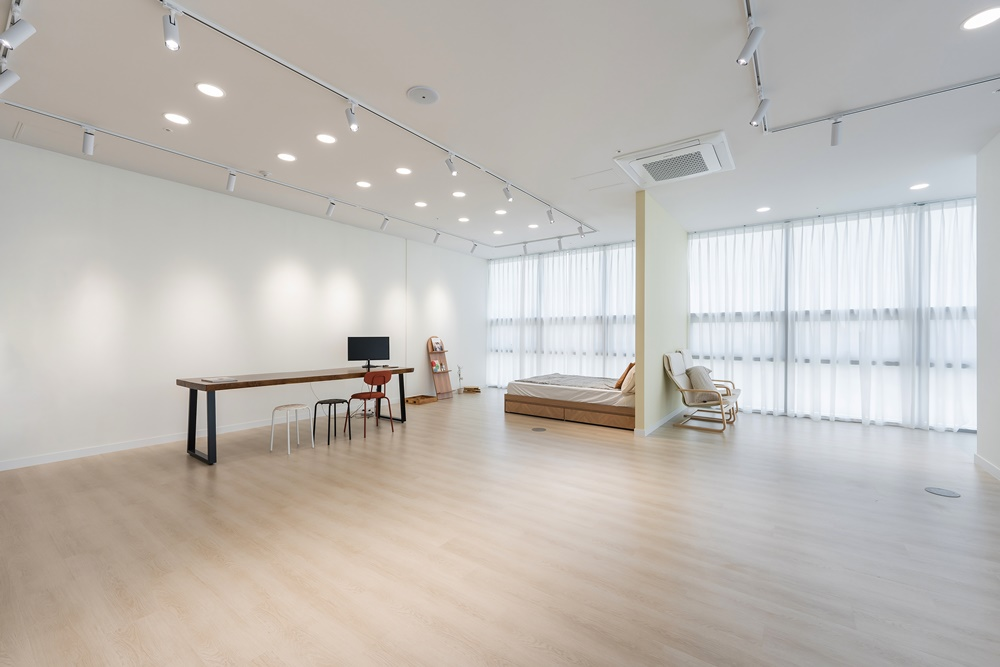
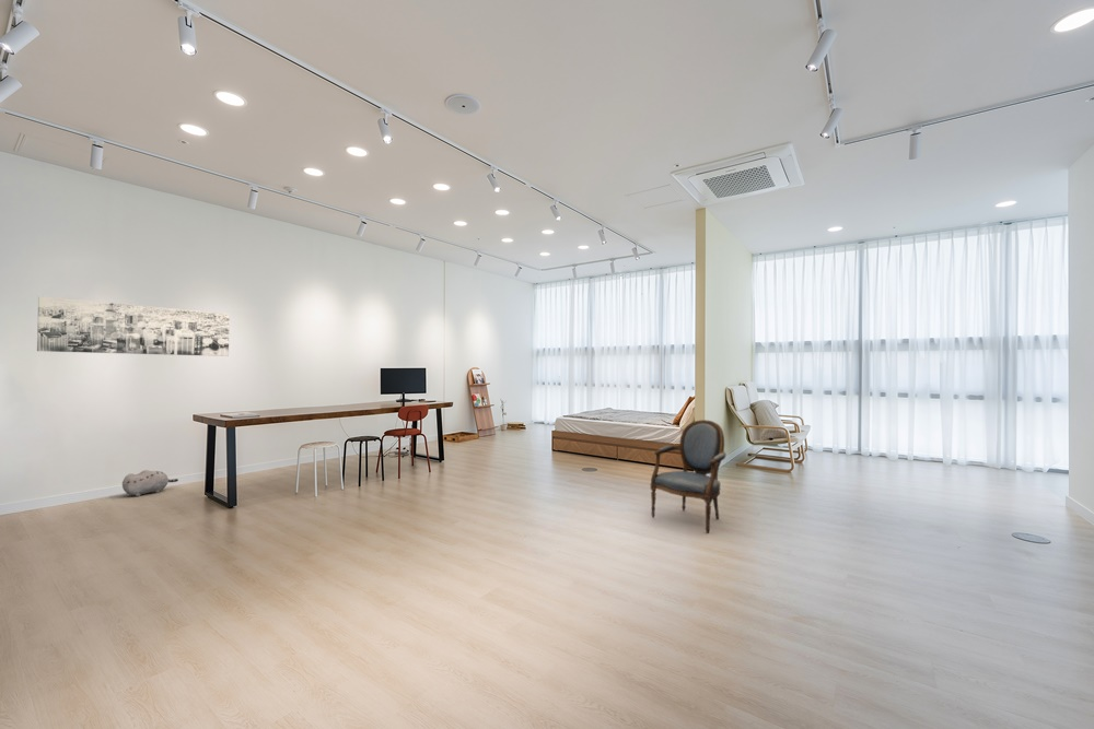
+ wall art [36,295,231,357]
+ armchair [650,419,726,534]
+ plush toy [121,469,179,497]
